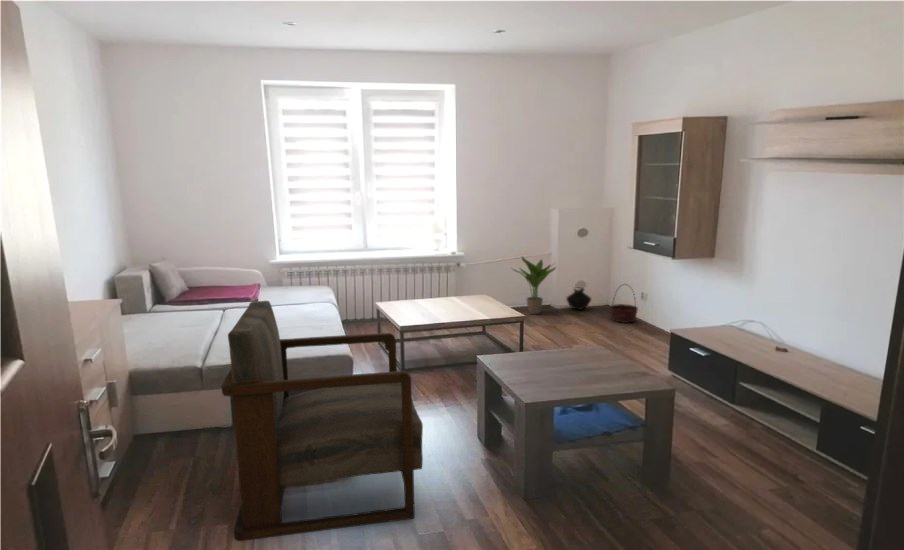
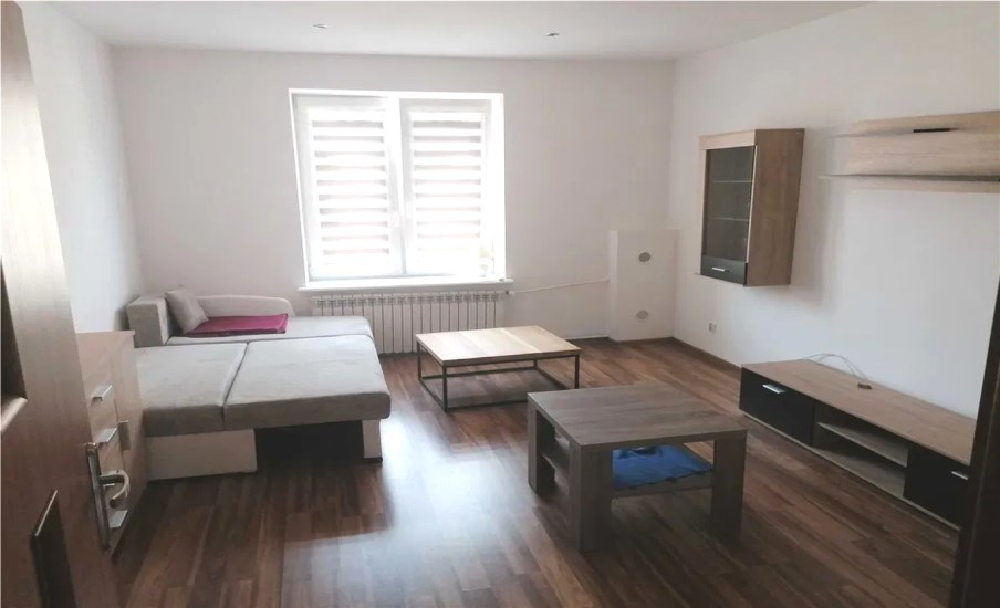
- armchair [221,300,424,542]
- vase [565,287,592,311]
- basket [609,283,639,324]
- potted plant [509,255,557,315]
